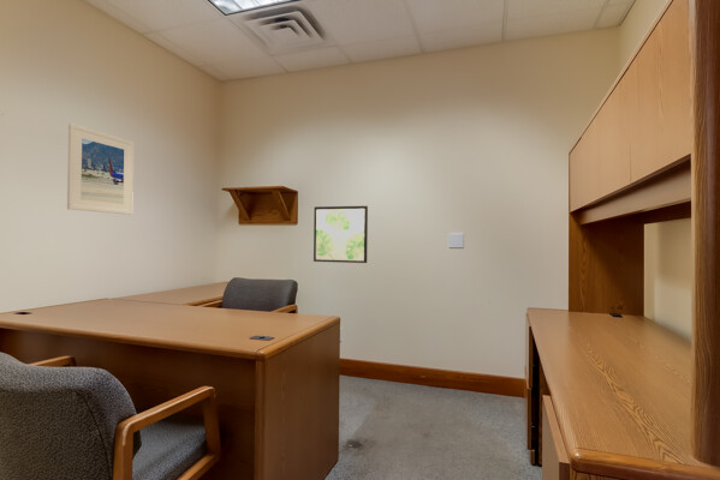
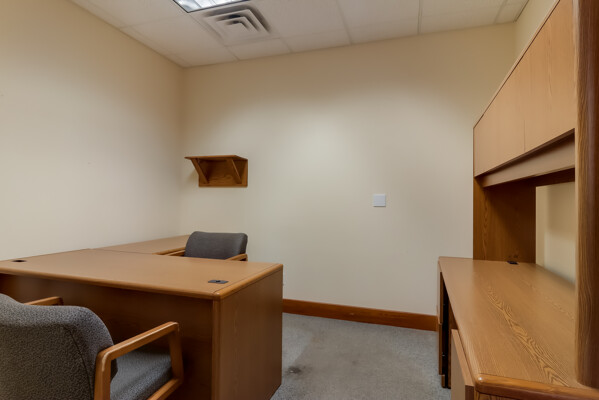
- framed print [66,122,135,216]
- wall art [313,205,369,264]
